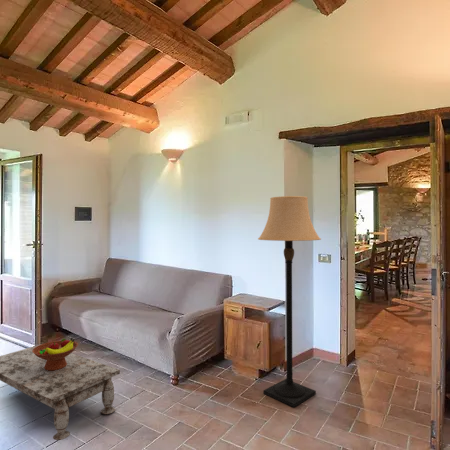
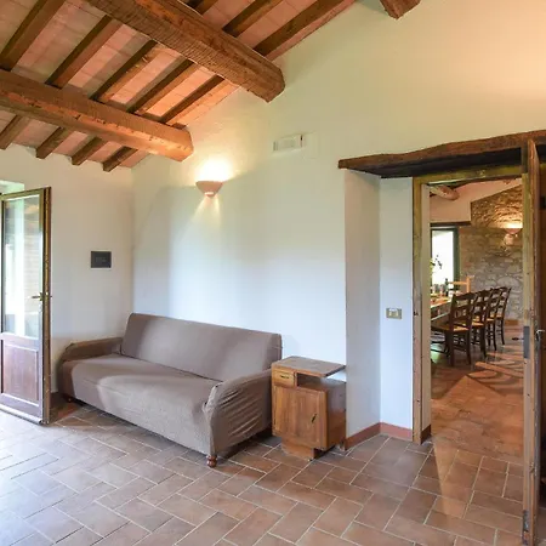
- lamp [257,195,322,408]
- coffee table [0,343,121,441]
- fruit bowl [32,337,79,371]
